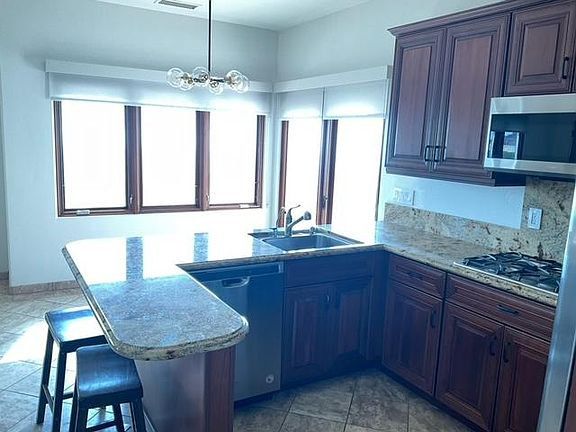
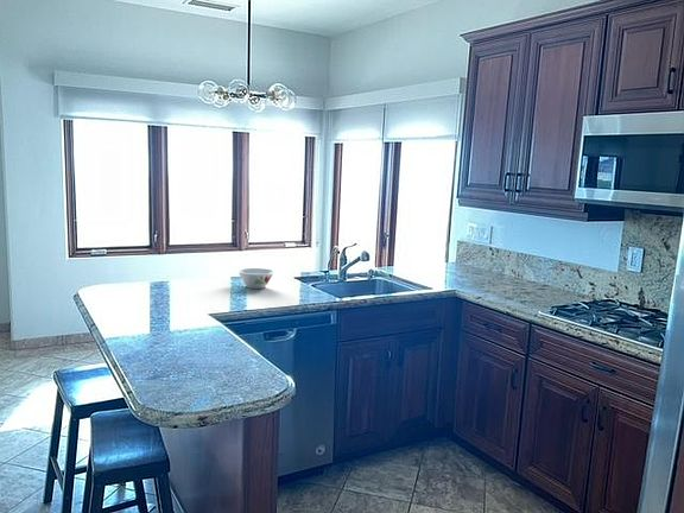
+ bowl [238,267,276,290]
